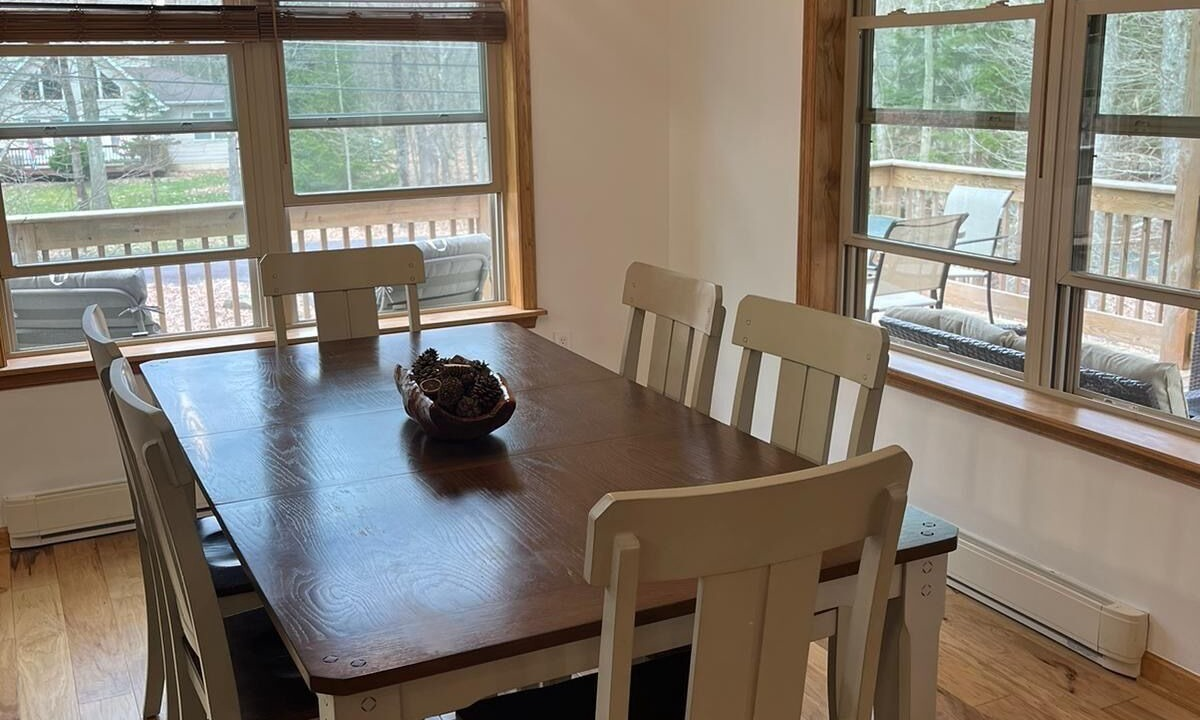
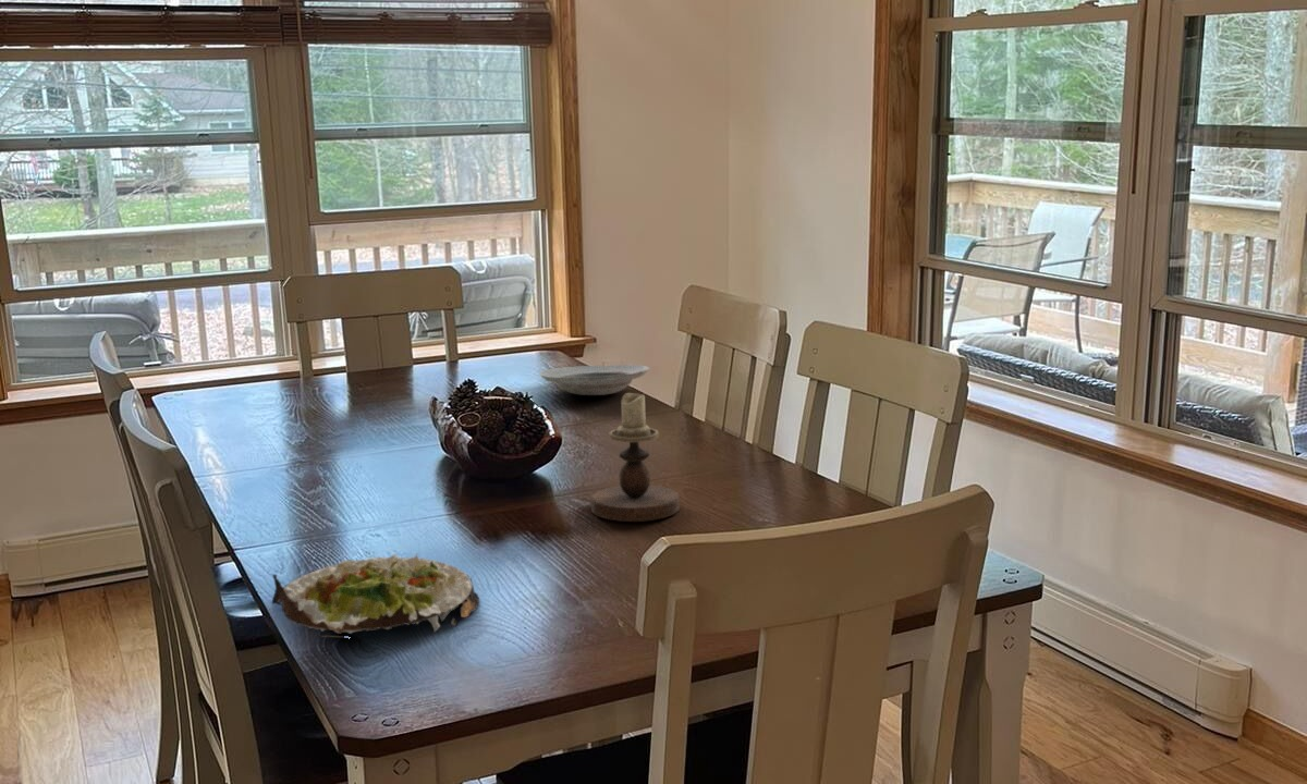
+ plate [538,364,650,396]
+ salad plate [271,553,480,638]
+ candlestick [590,392,681,523]
